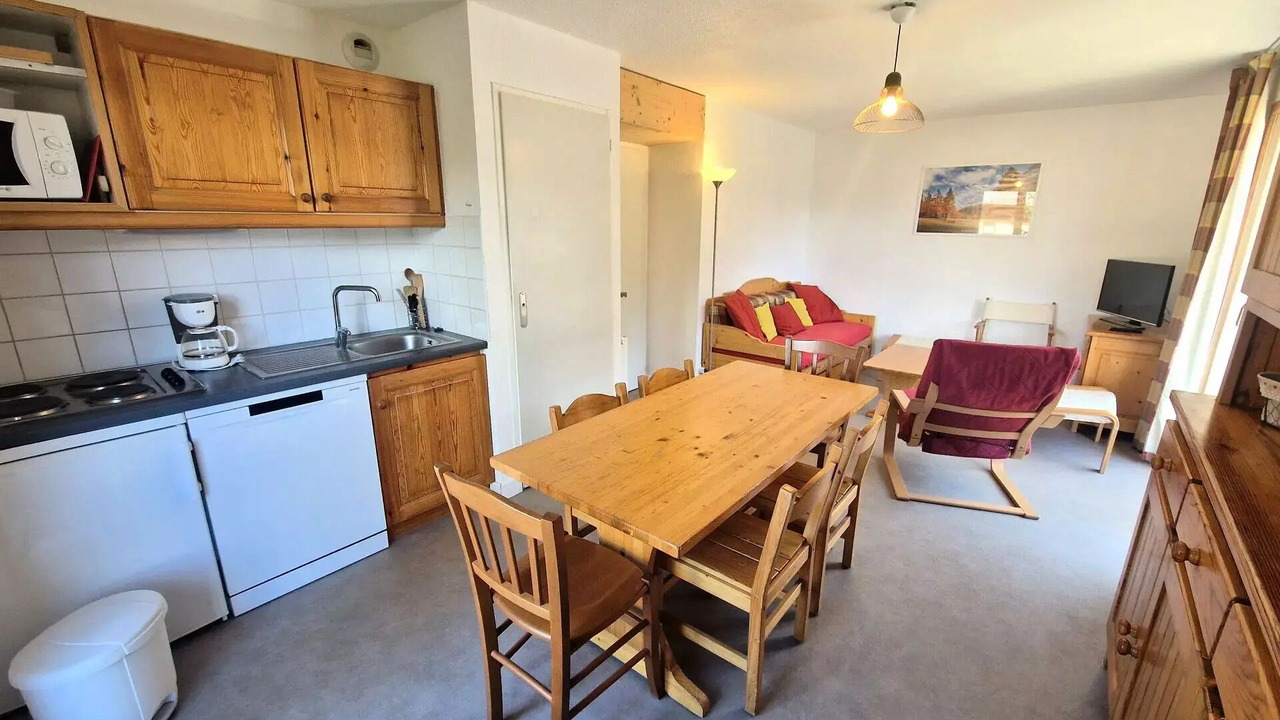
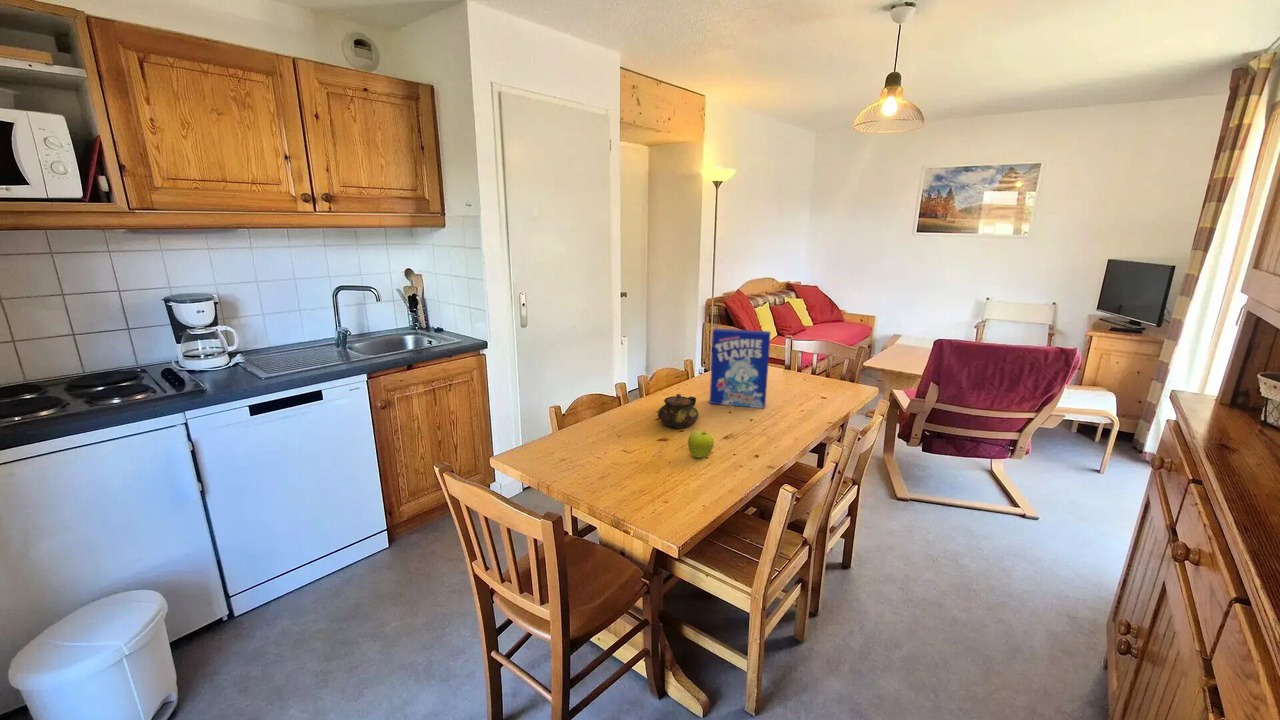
+ fruit [687,430,715,459]
+ cereal box [709,327,772,410]
+ teapot [657,393,699,429]
